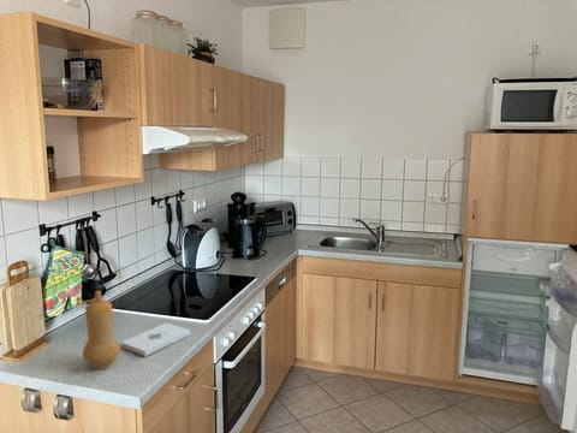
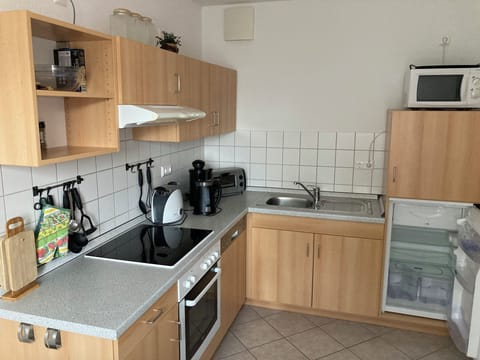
- notepad [121,322,192,357]
- pepper mill [75,290,121,370]
